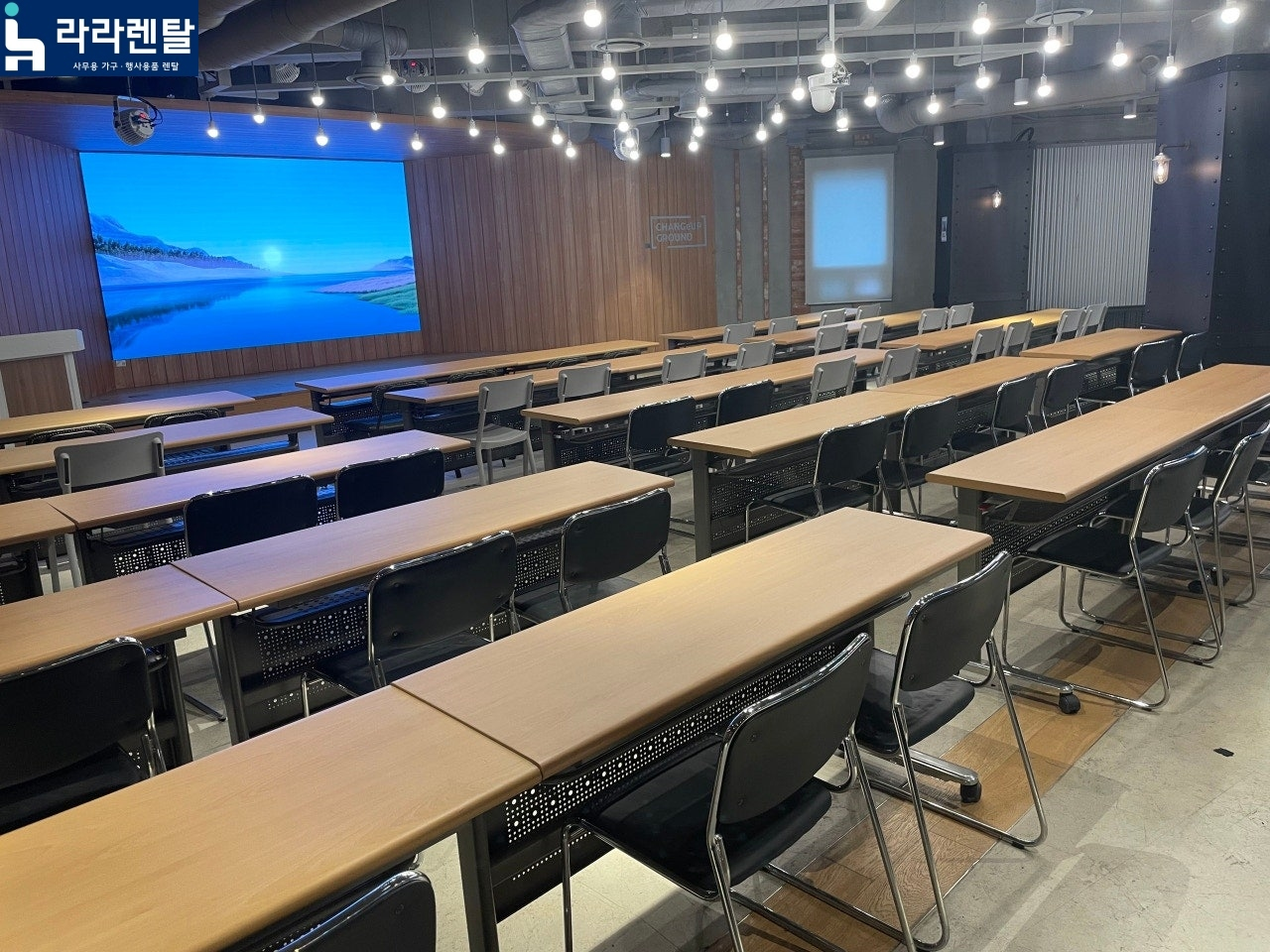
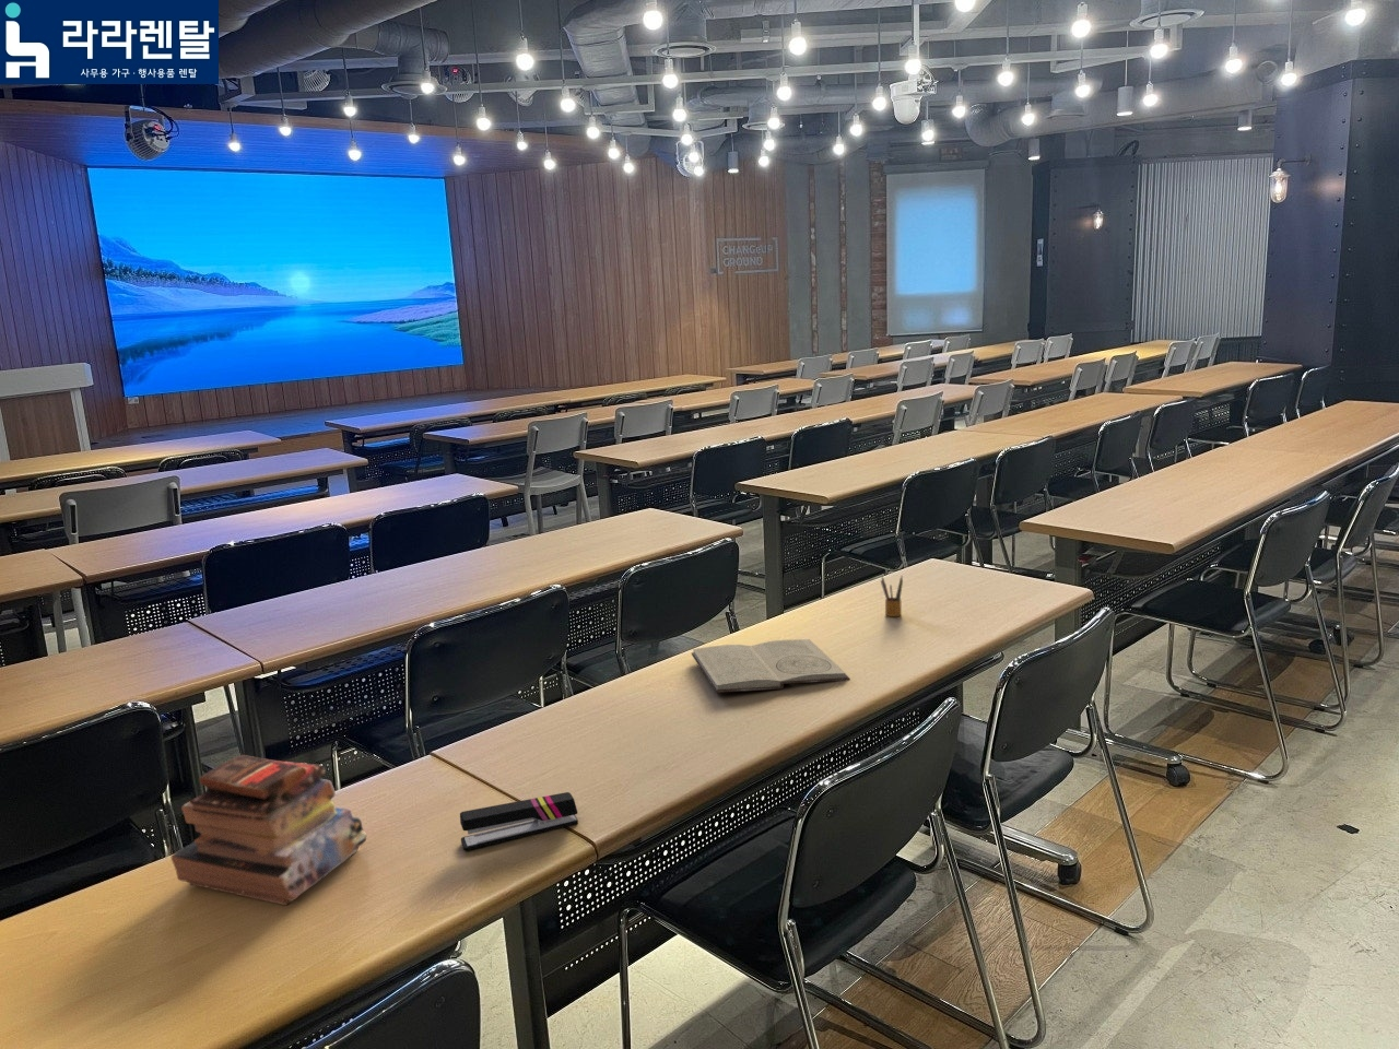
+ stapler [459,791,579,852]
+ book [691,638,852,694]
+ pencil box [880,576,904,617]
+ book [171,754,368,906]
